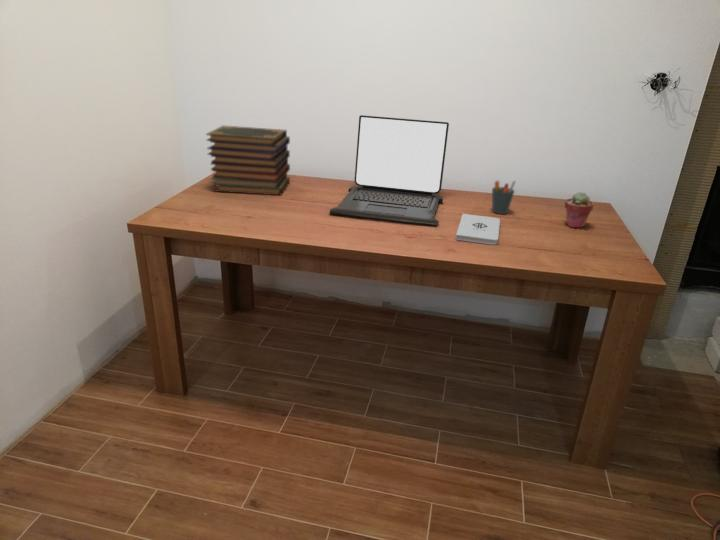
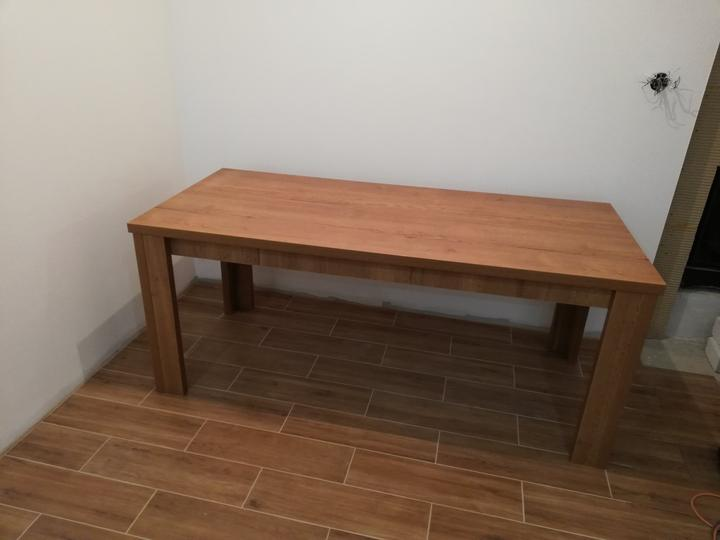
- notepad [455,213,501,246]
- potted succulent [563,191,595,229]
- pen holder [491,180,517,215]
- book stack [205,125,291,196]
- laptop [329,114,450,227]
